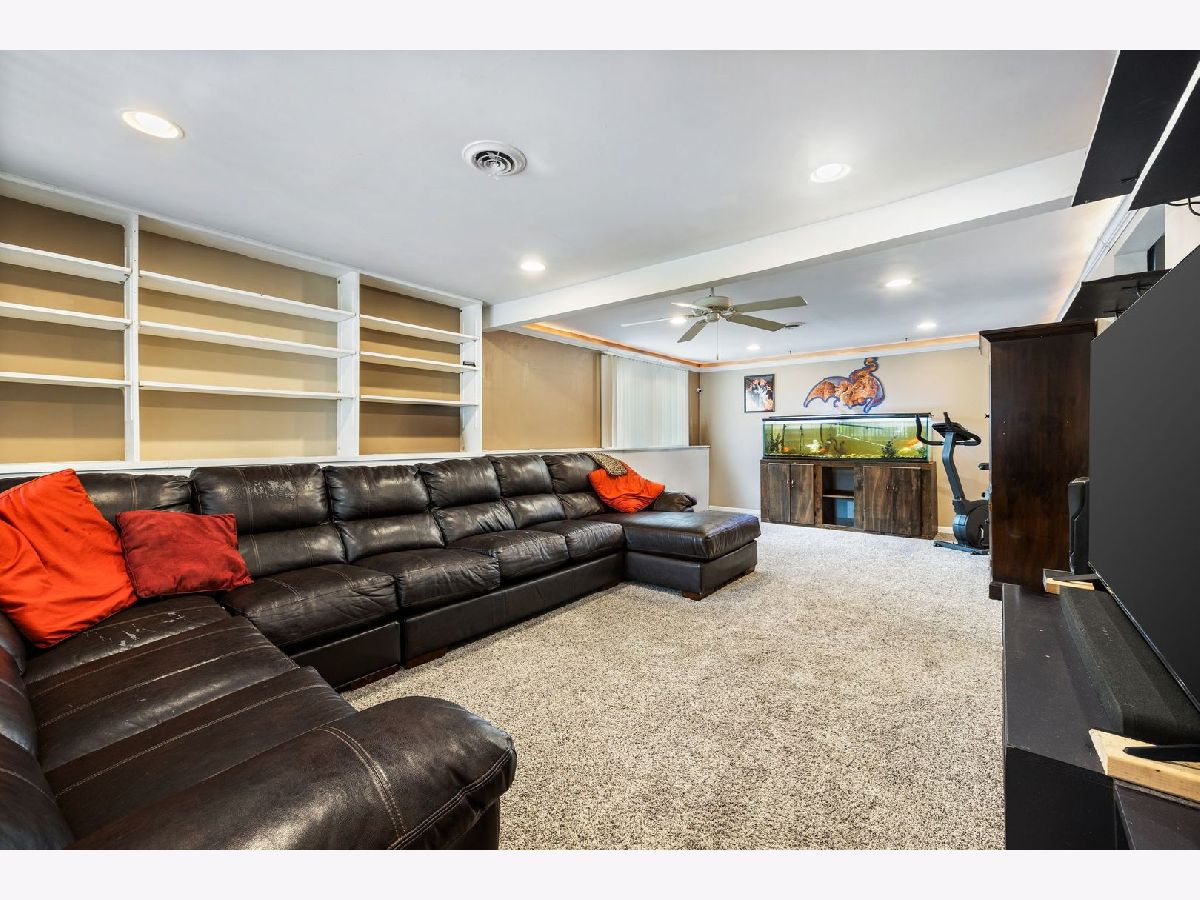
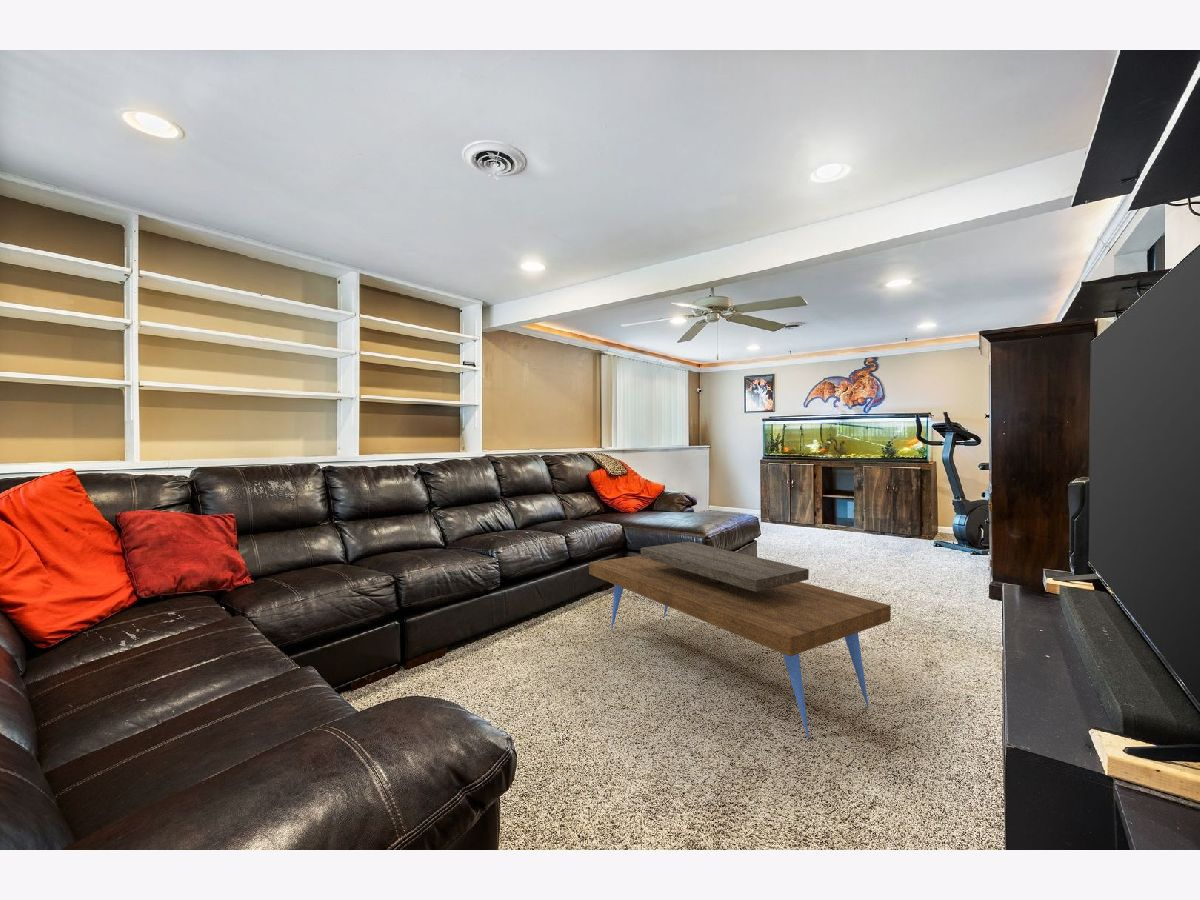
+ coffee table [588,541,892,739]
